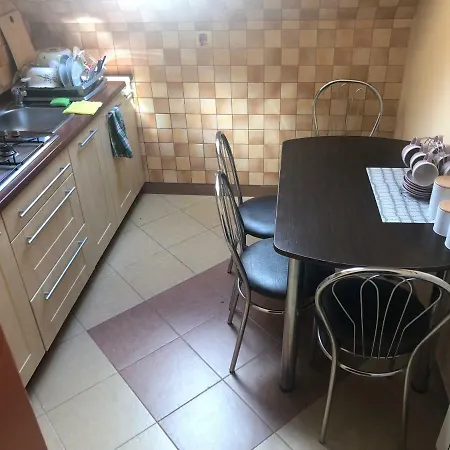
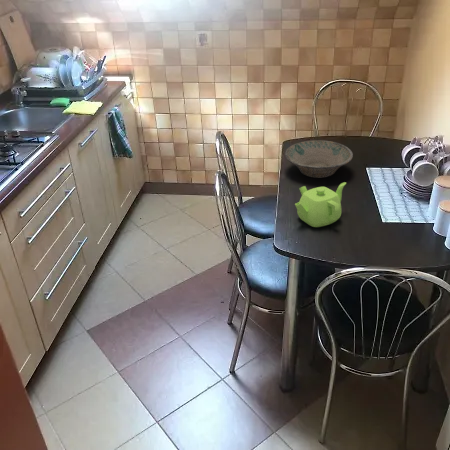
+ bowl [284,139,354,179]
+ teapot [294,181,347,228]
